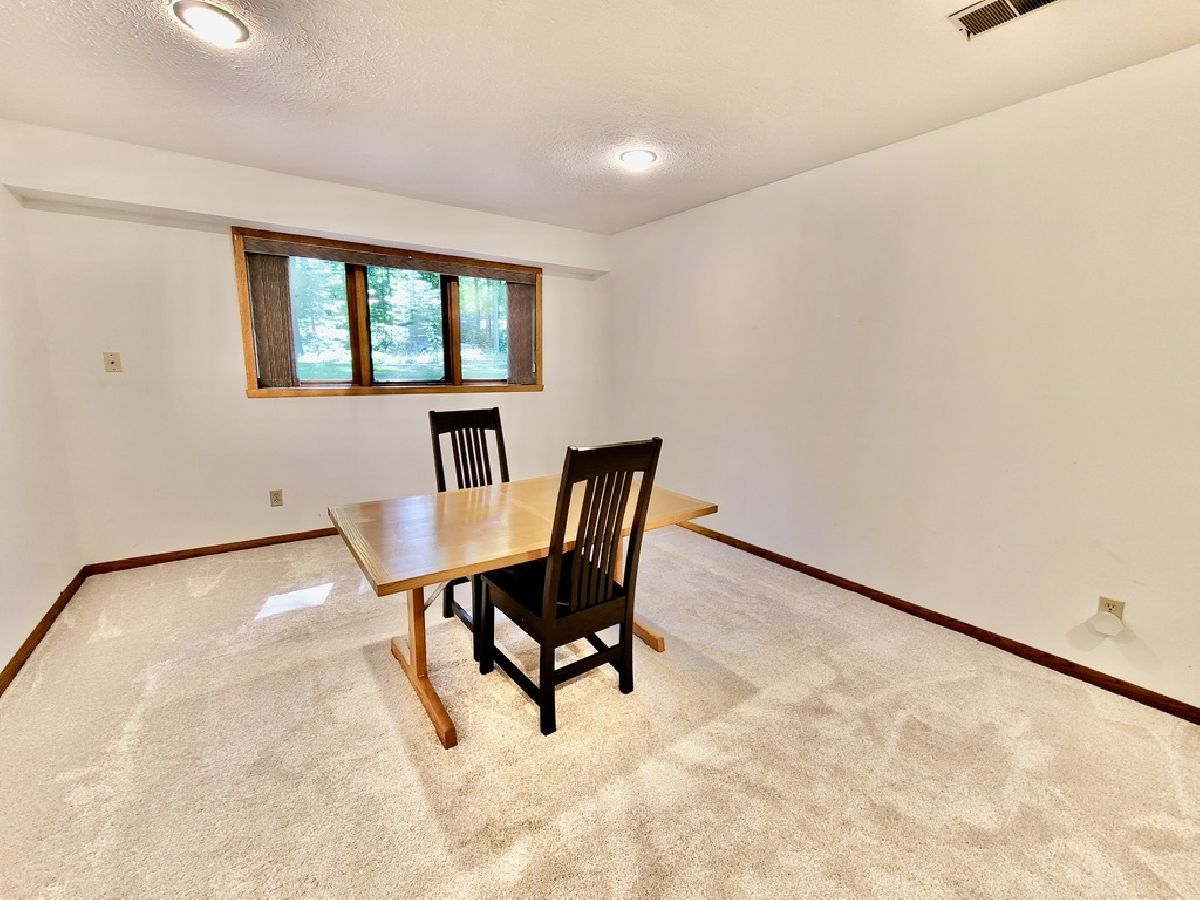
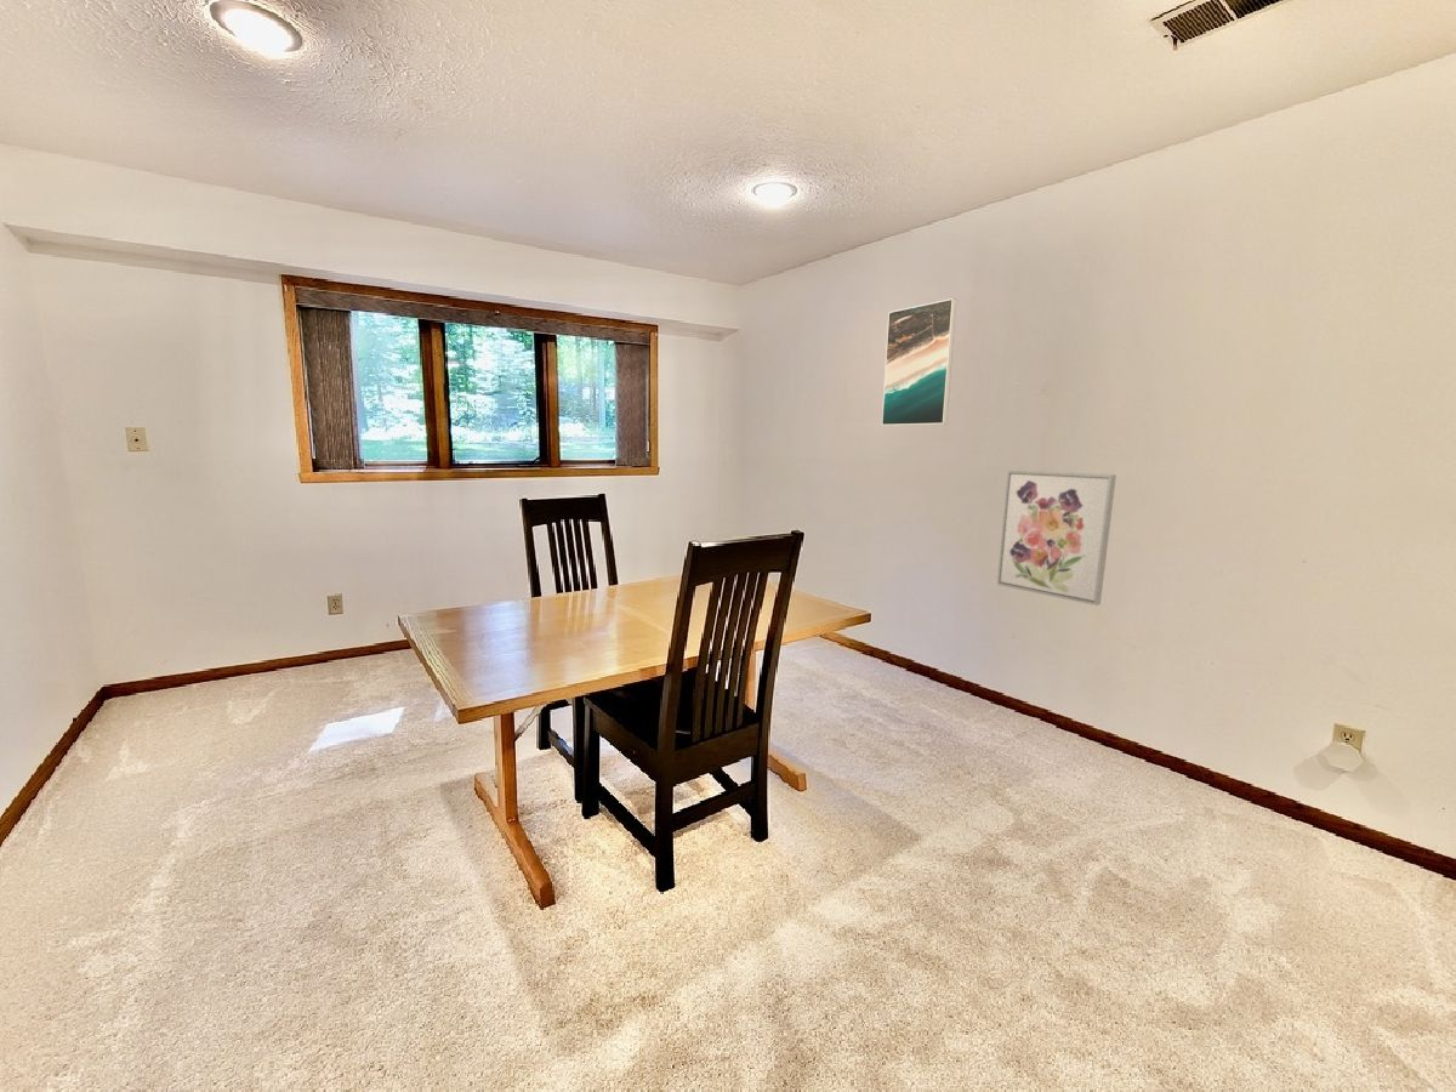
+ wall art [996,470,1117,607]
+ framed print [881,297,957,427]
